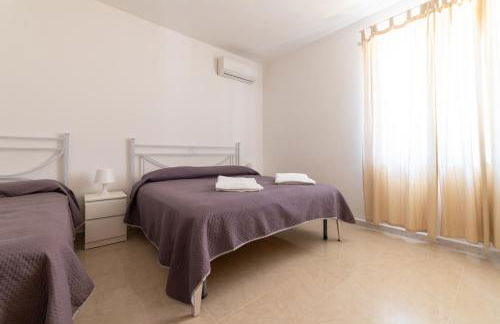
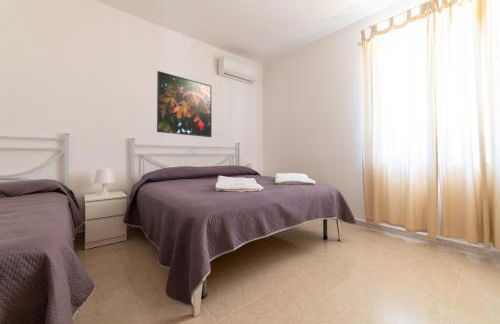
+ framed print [156,70,213,138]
